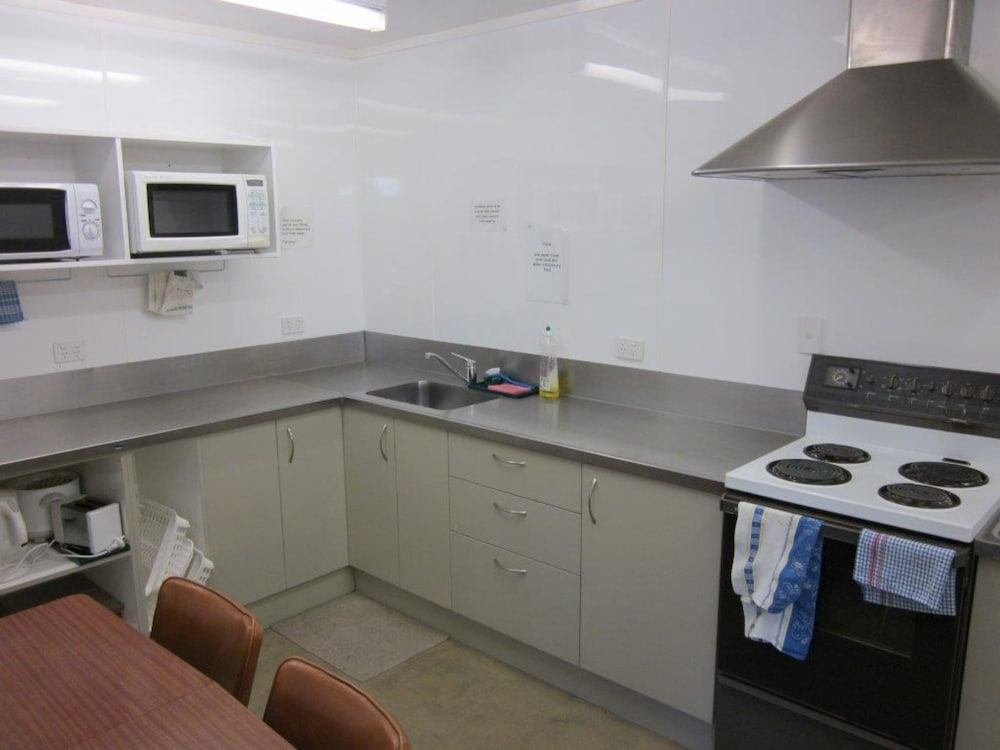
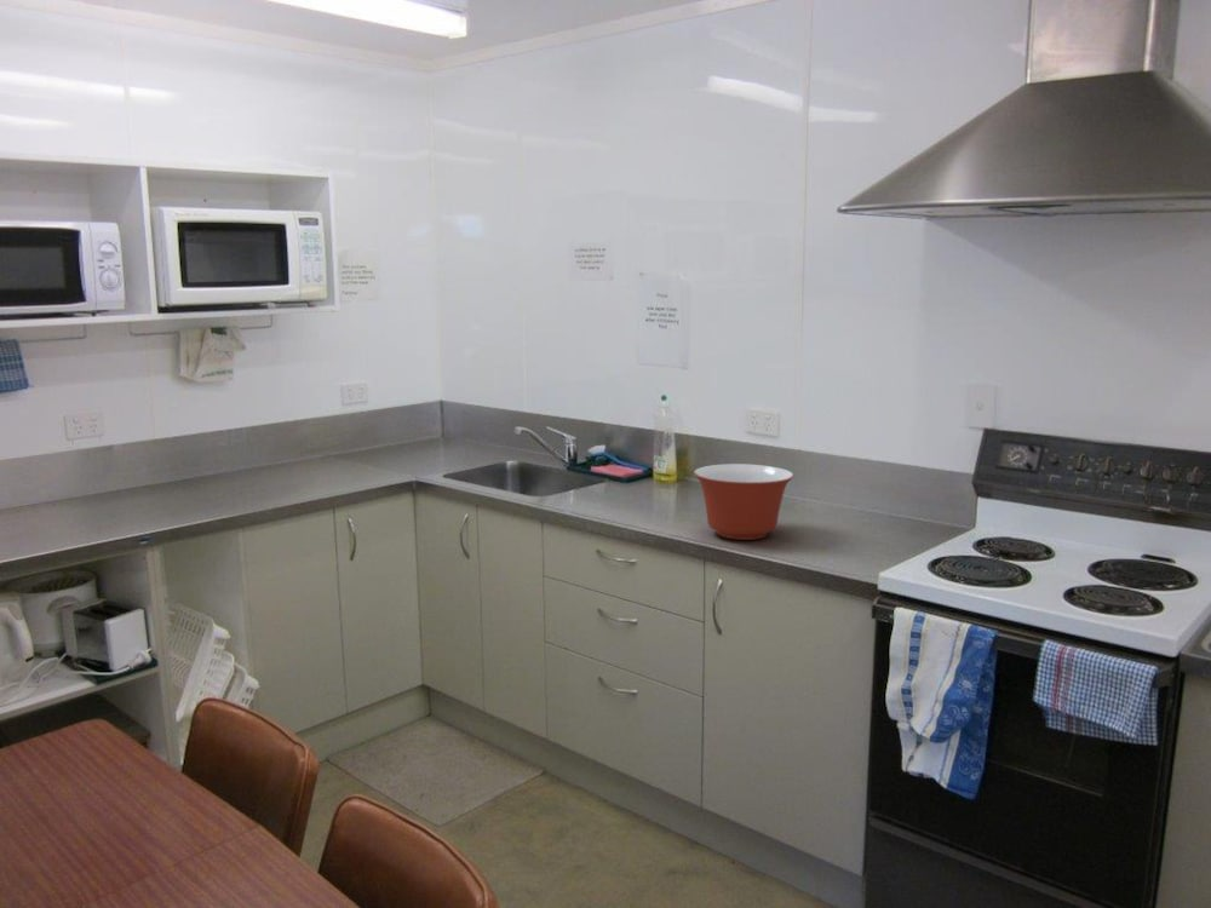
+ mixing bowl [693,462,794,541]
